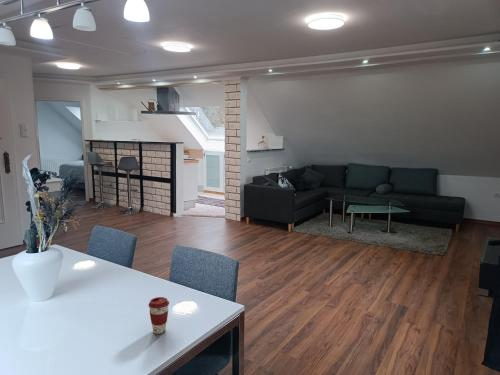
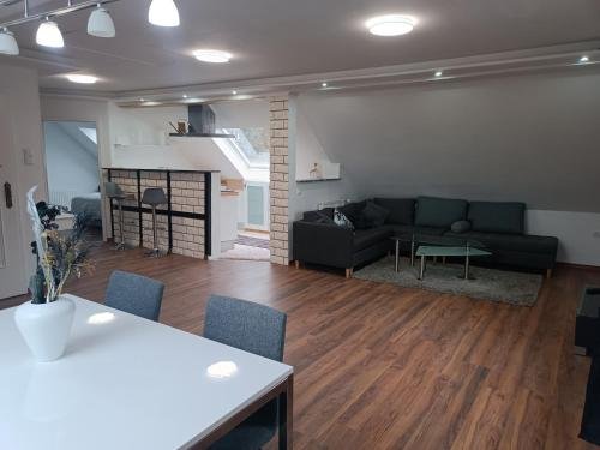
- coffee cup [147,296,170,335]
